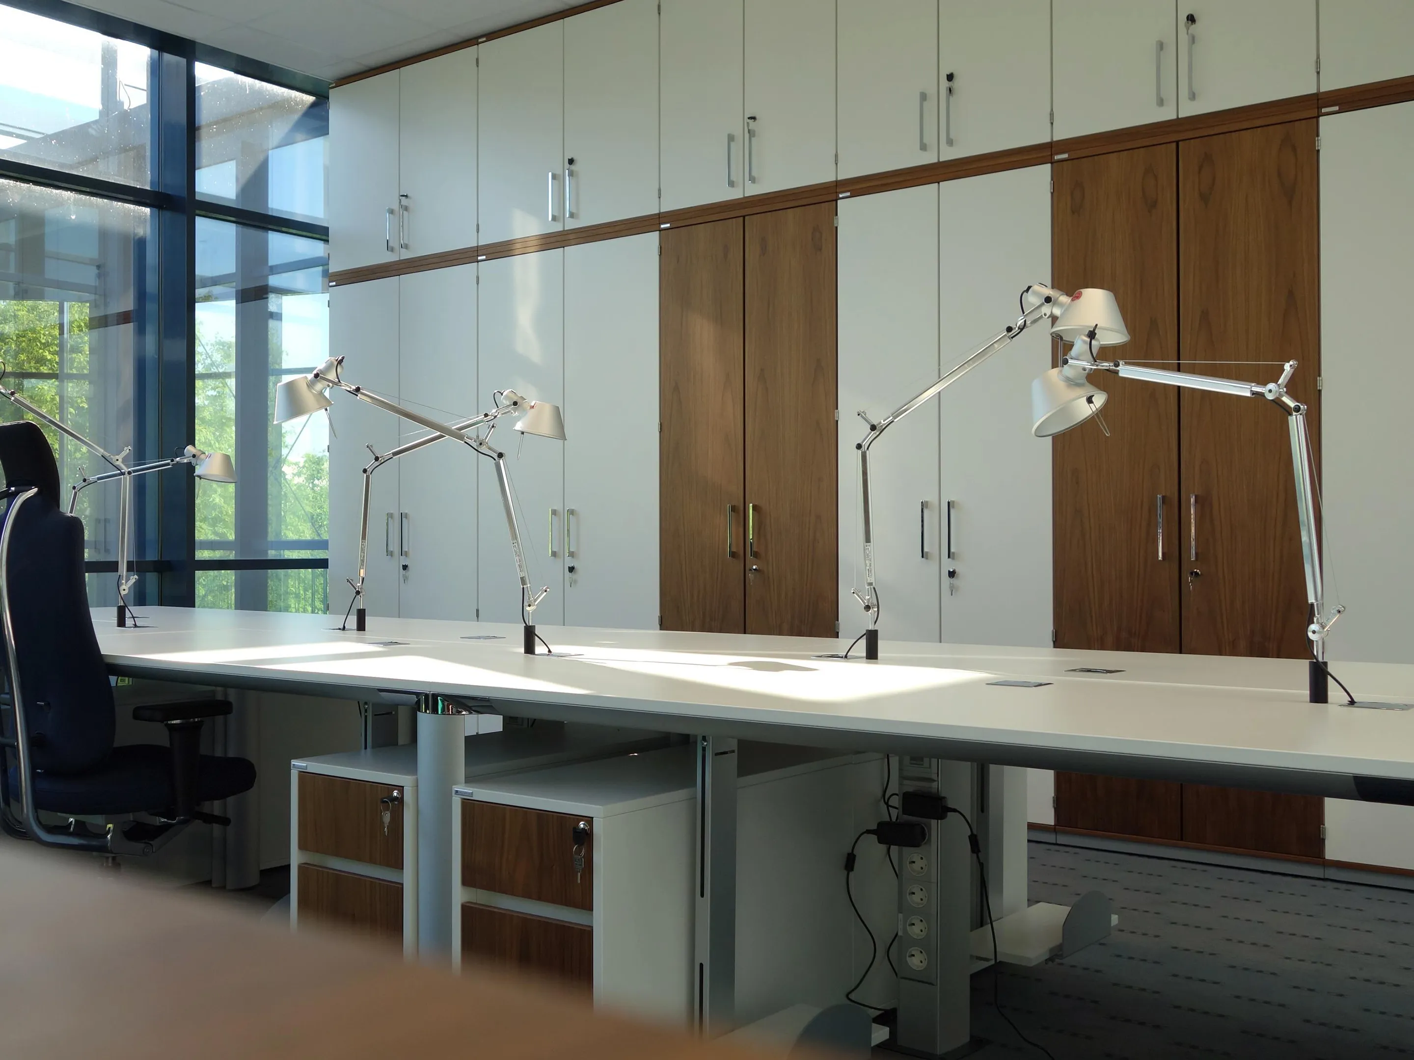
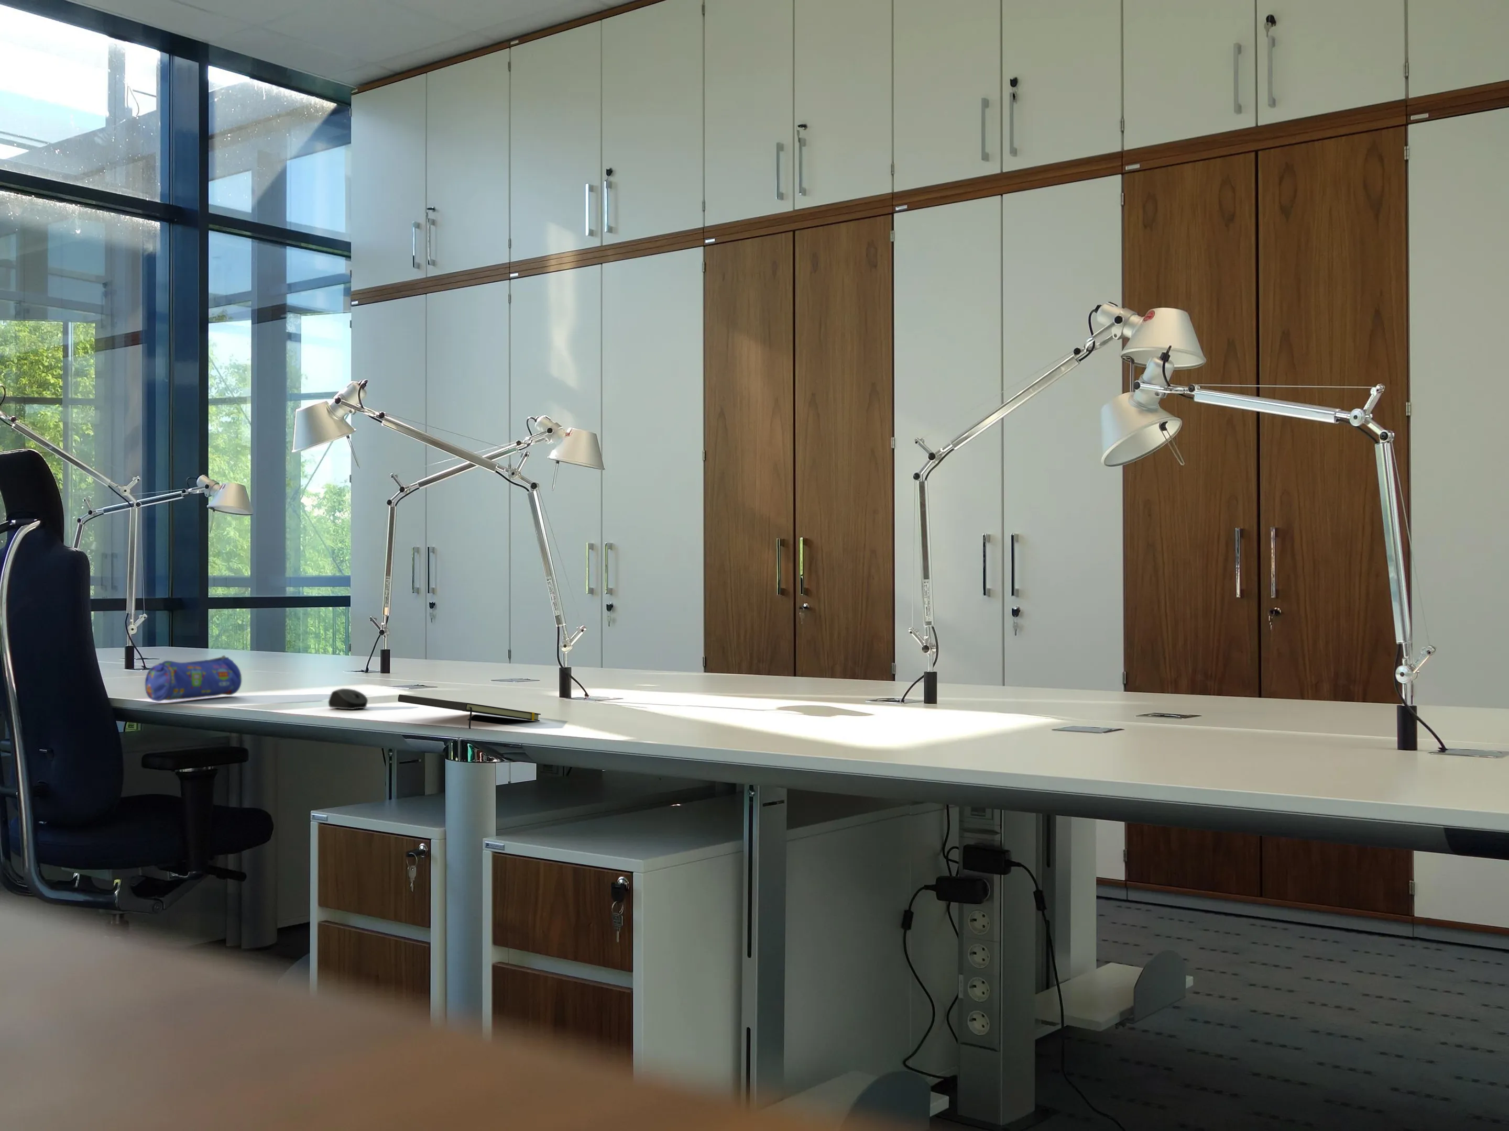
+ computer mouse [328,688,368,710]
+ pencil case [145,655,242,702]
+ notepad [397,694,542,729]
